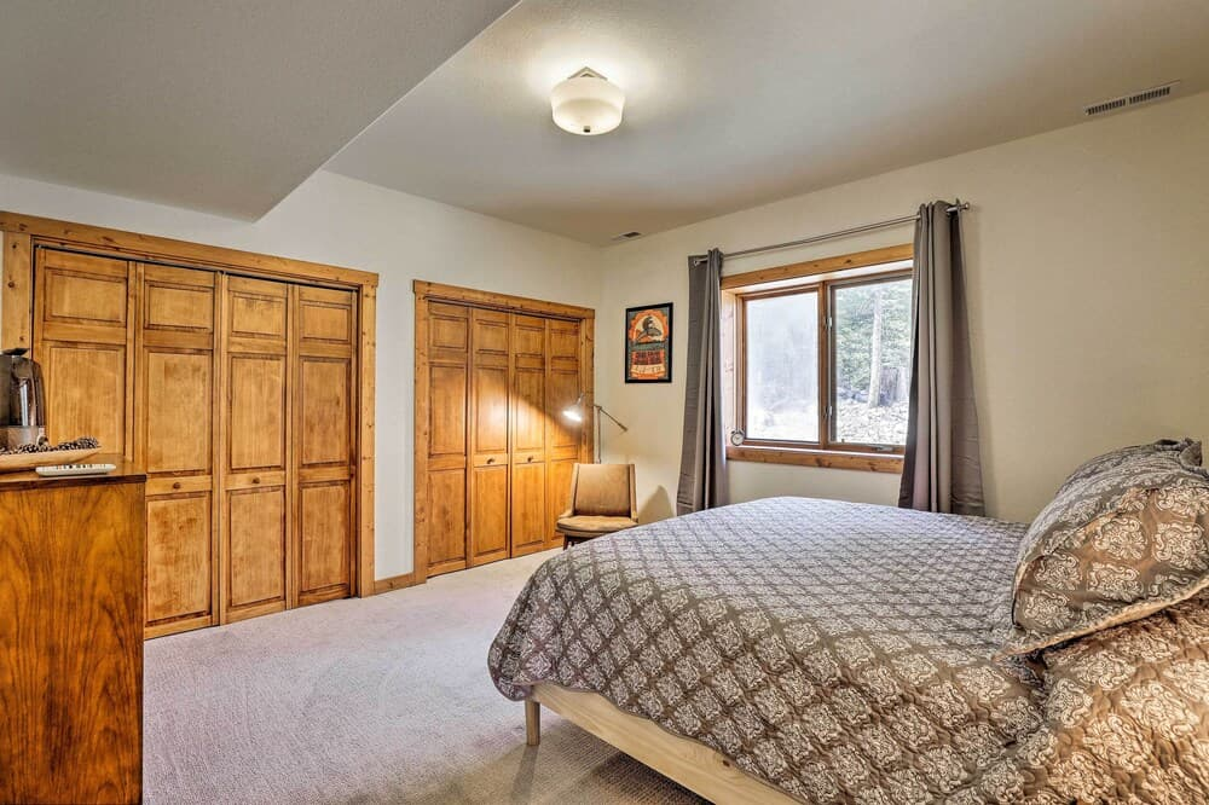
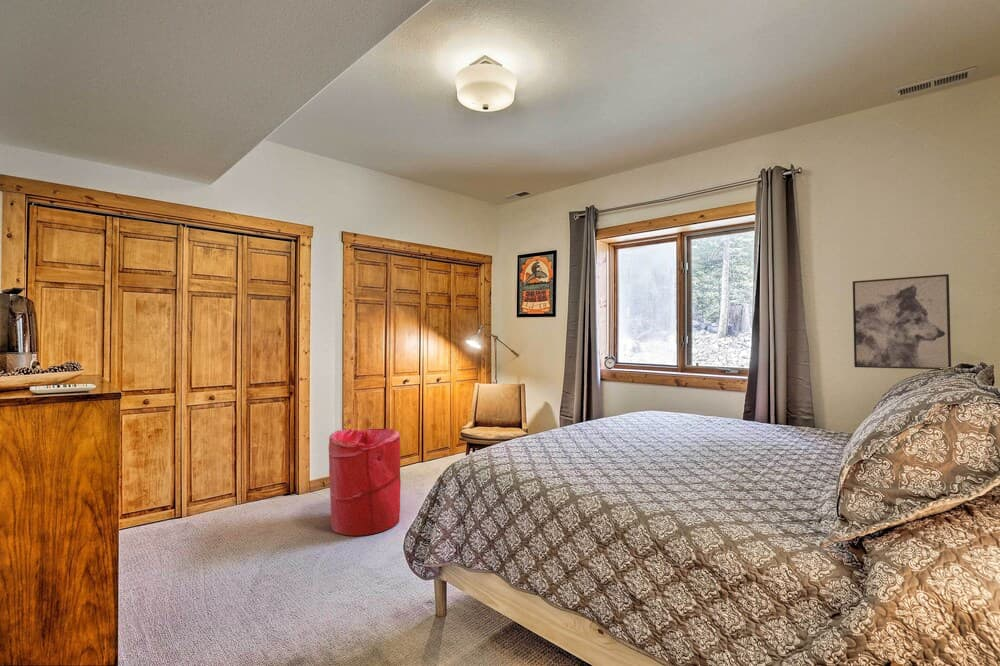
+ laundry hamper [328,428,402,537]
+ wall art [852,273,952,370]
